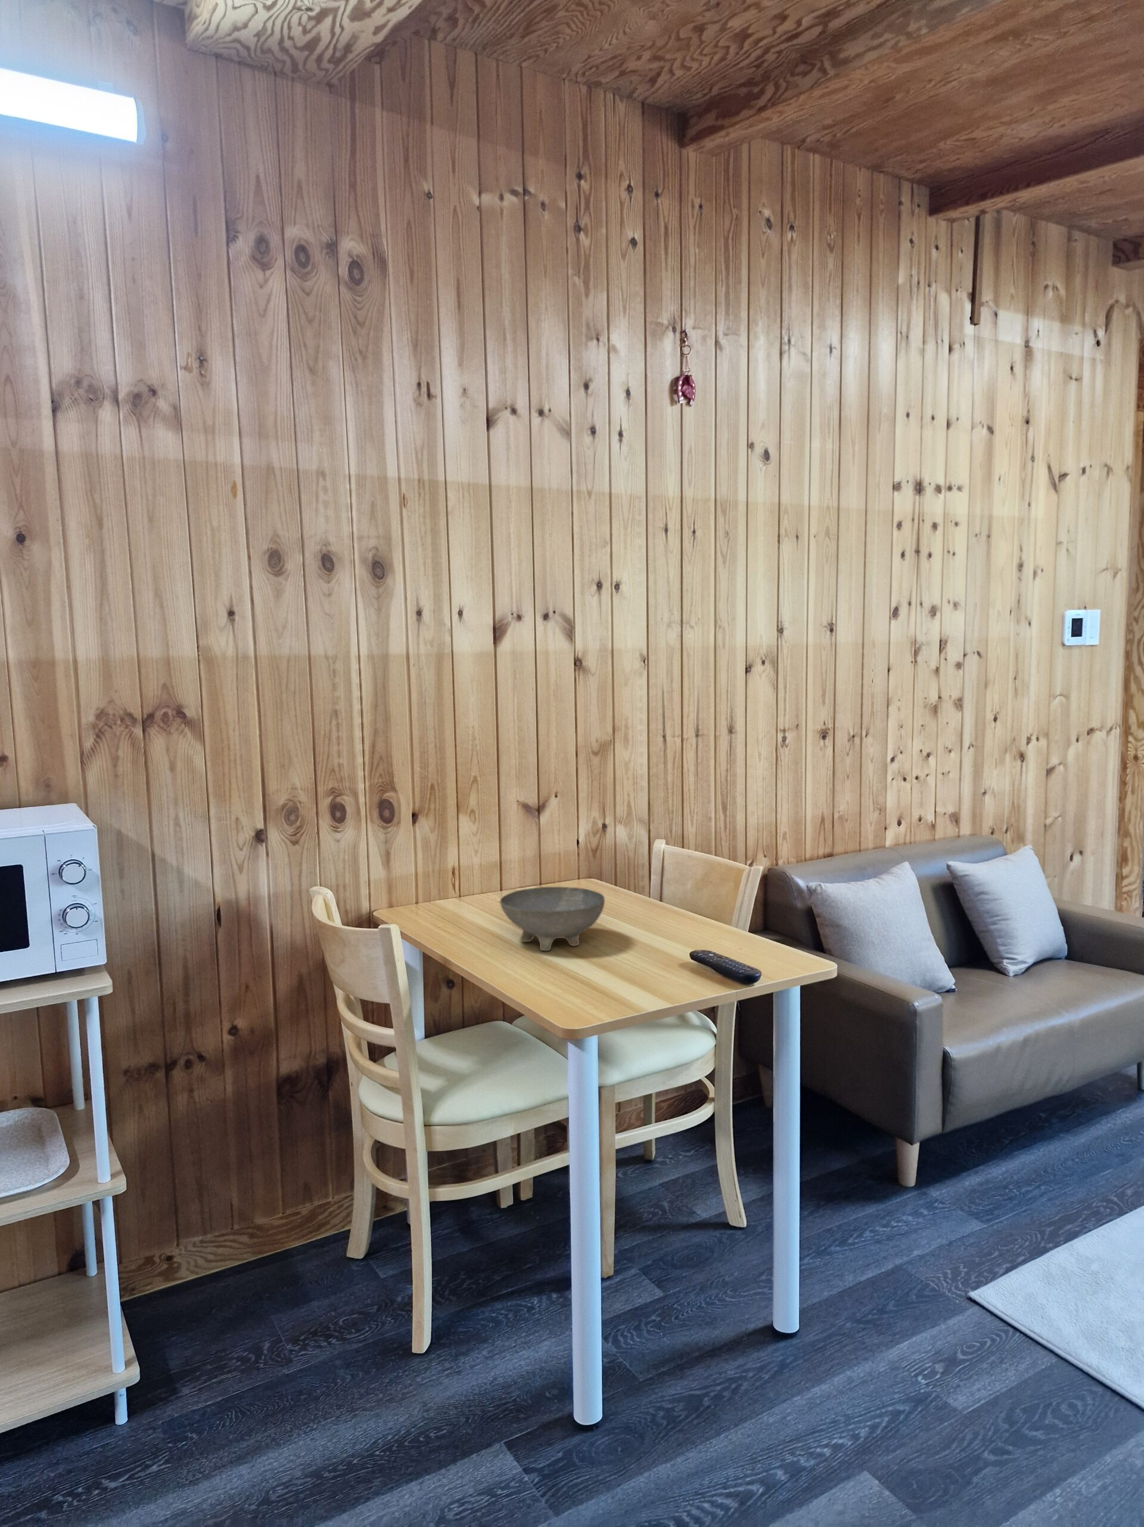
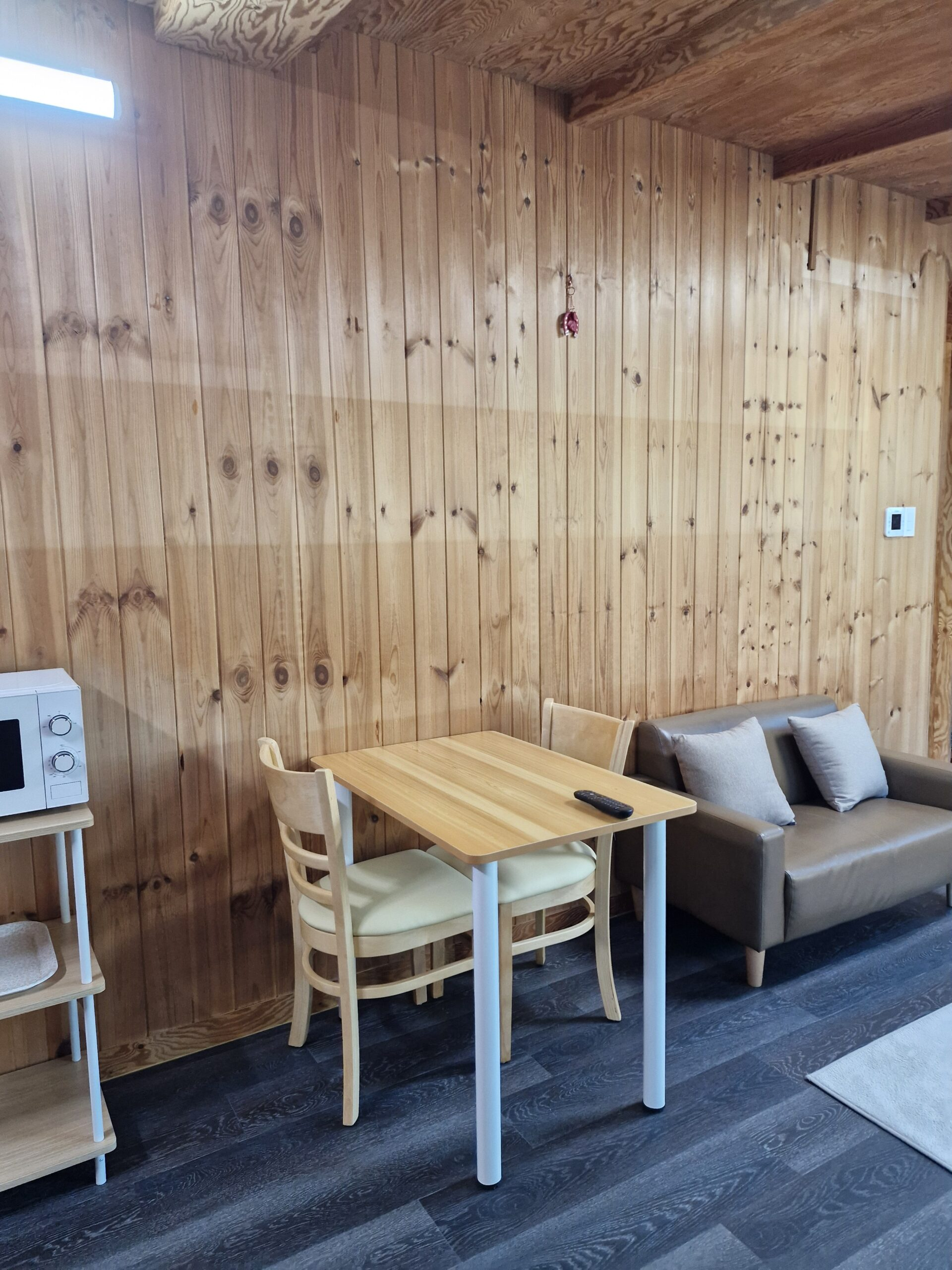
- bowl [500,886,606,951]
